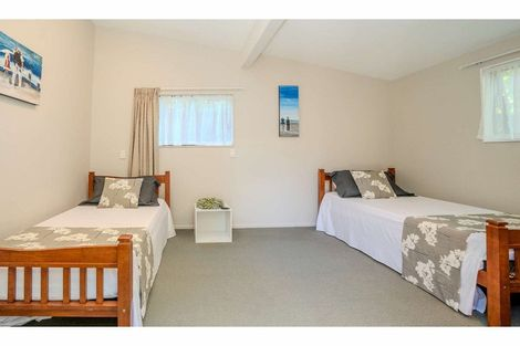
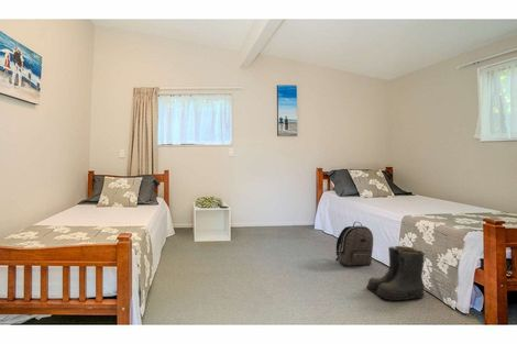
+ boots [365,245,427,301]
+ backpack [334,221,374,267]
